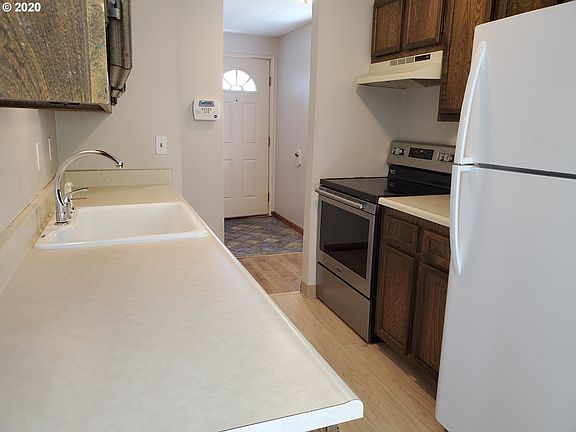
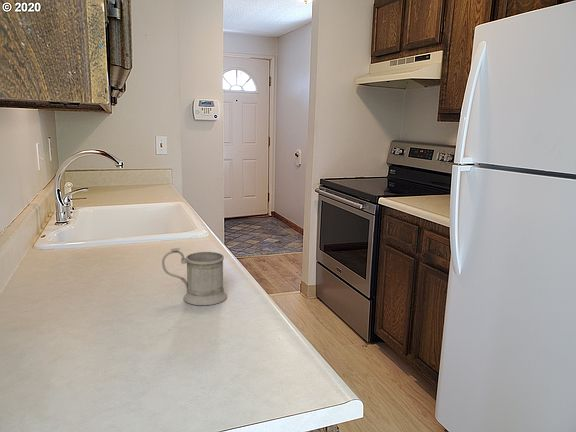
+ mug [161,247,228,306]
